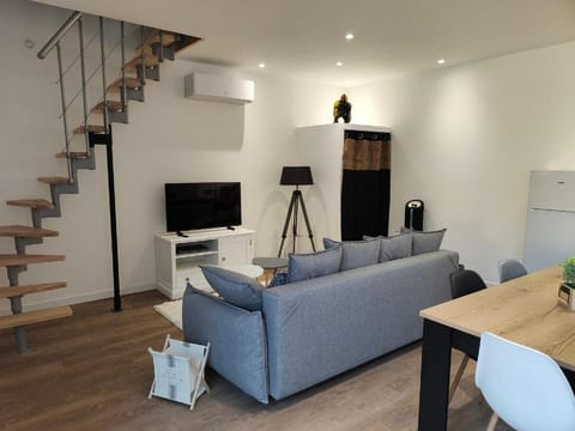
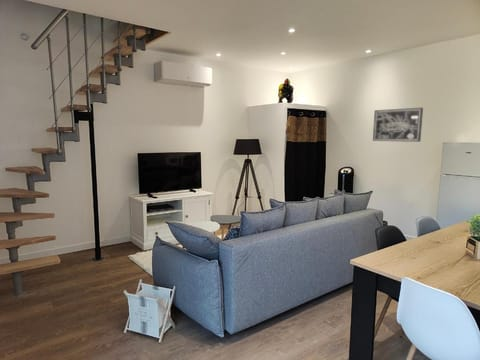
+ wall art [372,107,424,143]
